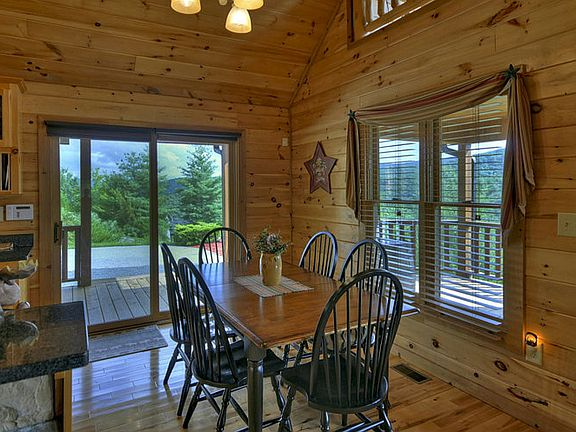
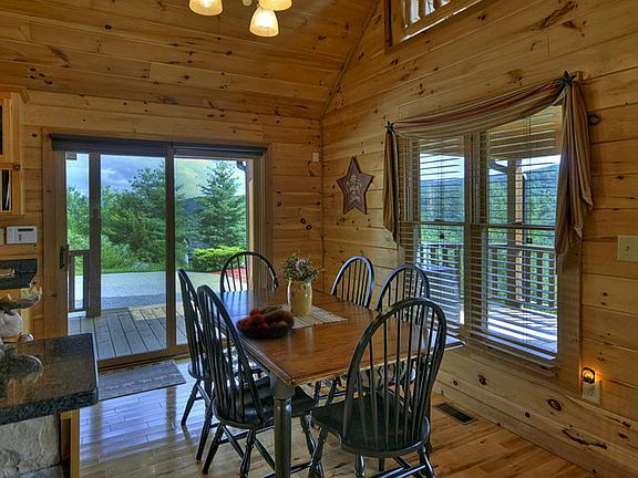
+ fruit bowl [235,303,296,339]
